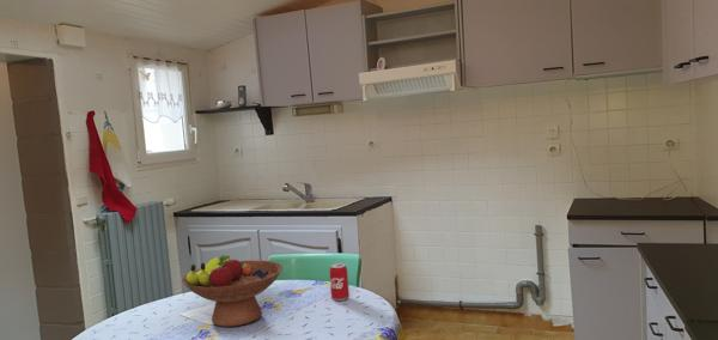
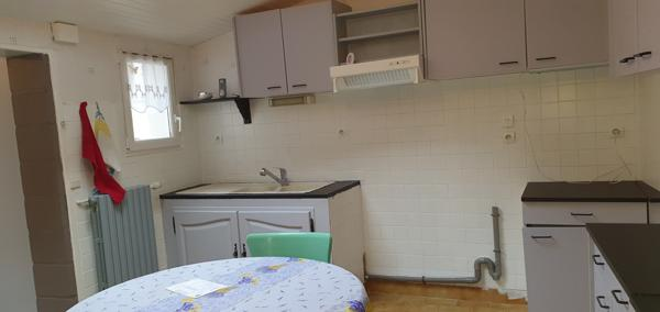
- beverage can [328,262,351,302]
- fruit bowl [181,254,284,328]
